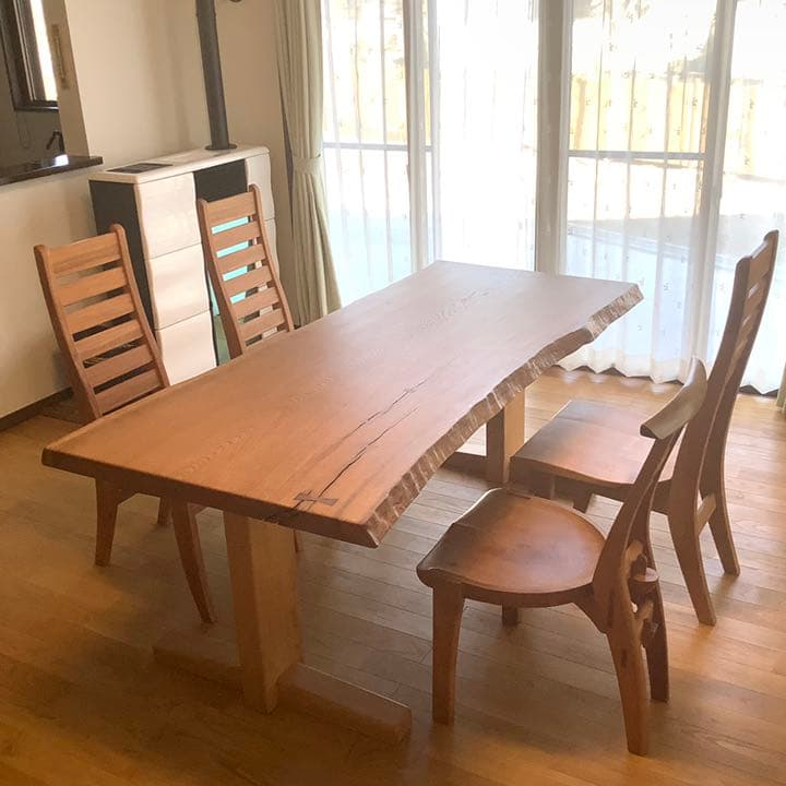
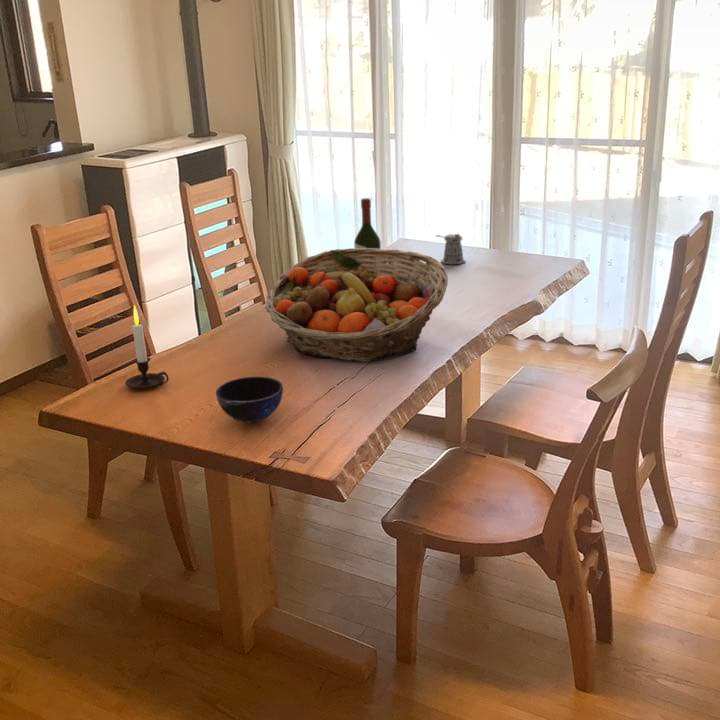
+ pepper shaker [435,232,466,265]
+ bowl [215,376,284,423]
+ candle [124,304,170,390]
+ wine bottle [353,197,382,249]
+ fruit basket [264,247,449,363]
